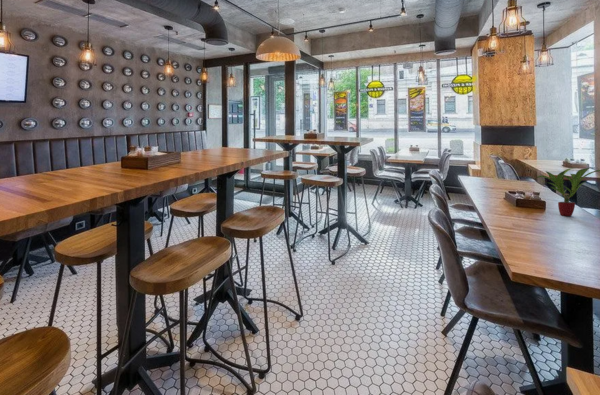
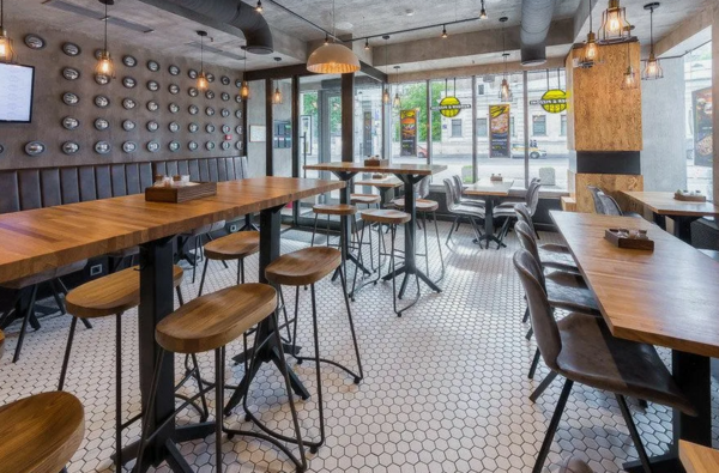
- potted plant [535,166,600,217]
